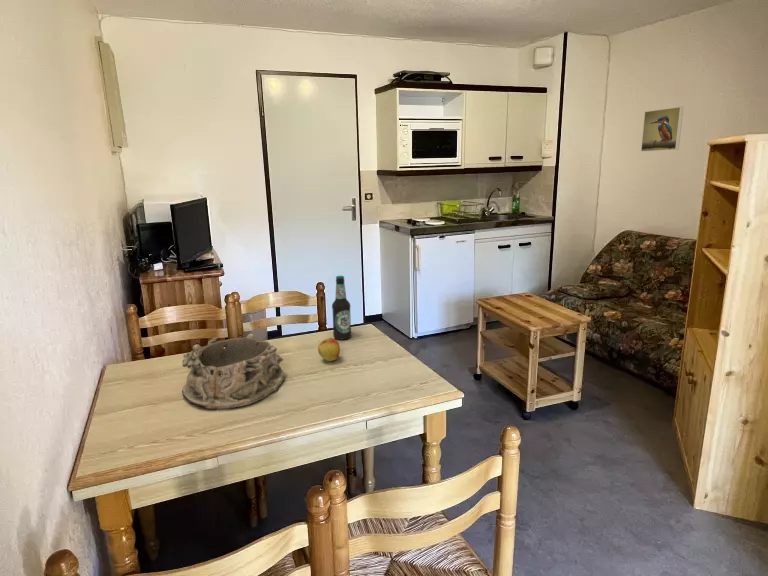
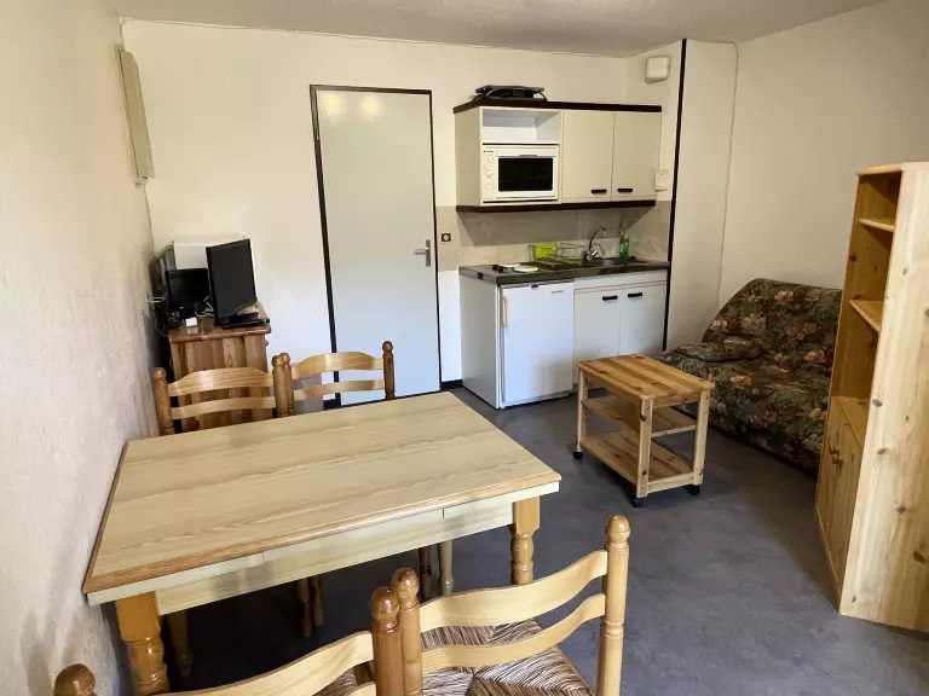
- bottle [331,275,352,340]
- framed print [640,106,684,153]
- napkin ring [181,333,286,410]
- apple [317,337,341,362]
